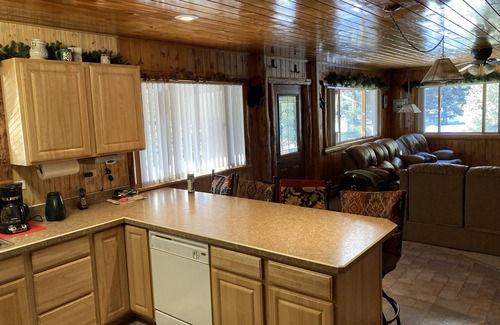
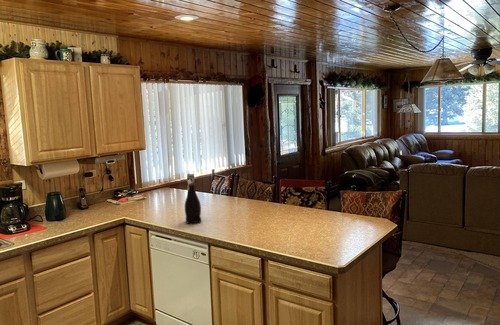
+ bottle [184,182,202,225]
